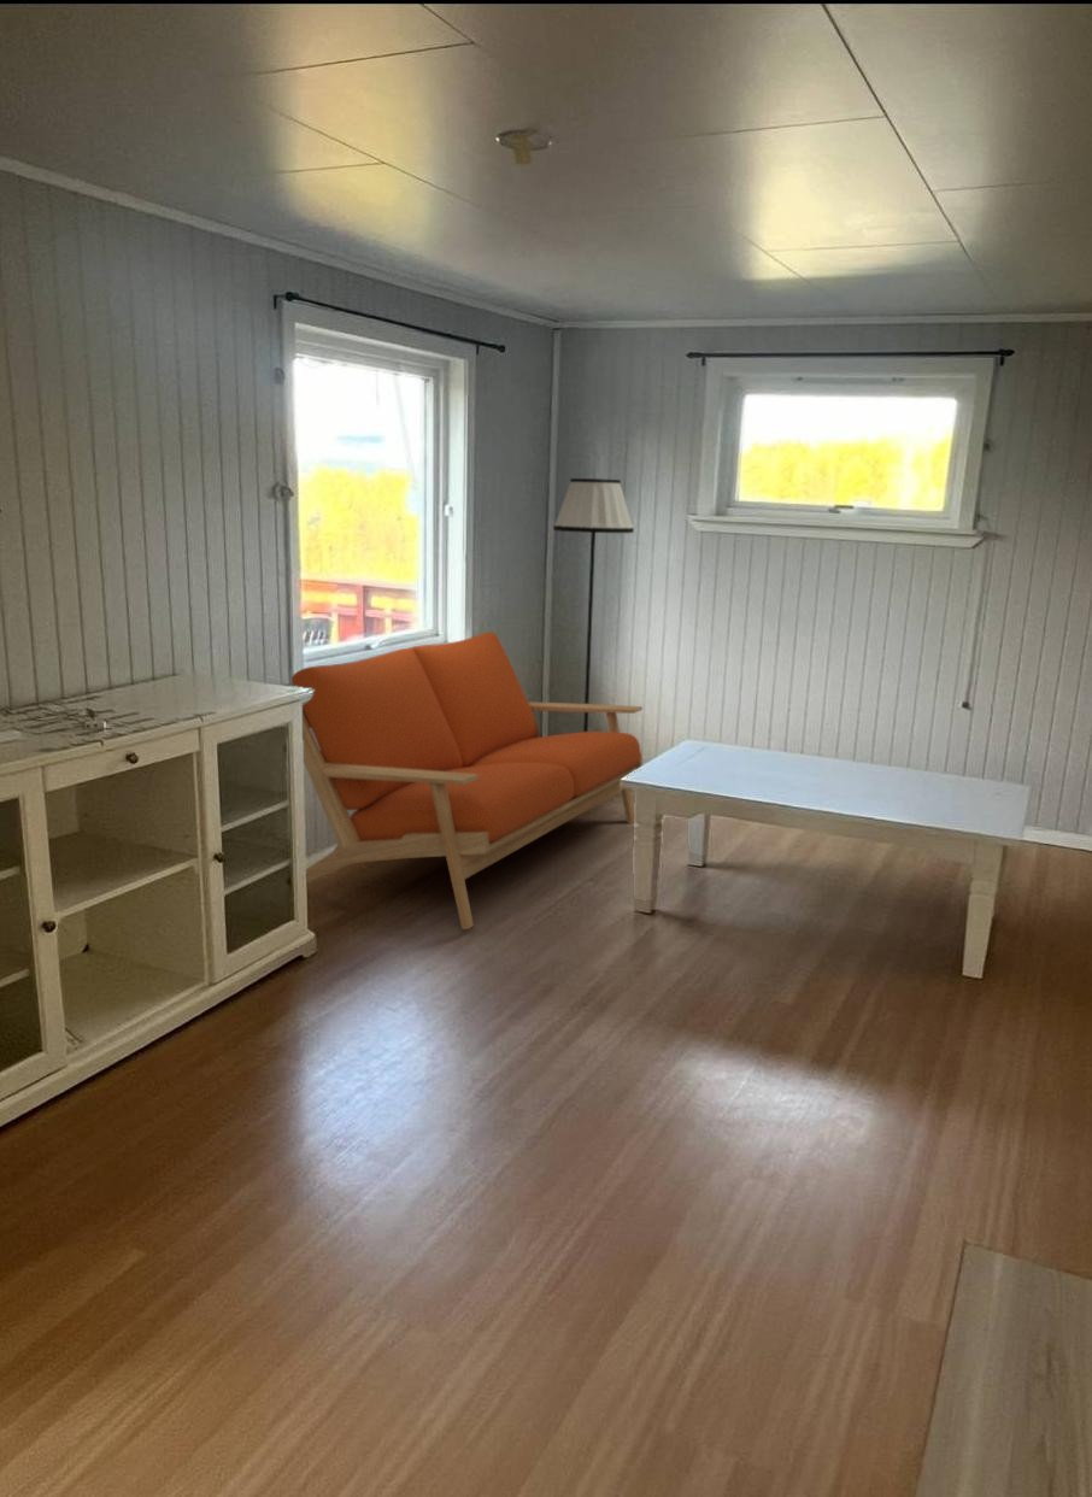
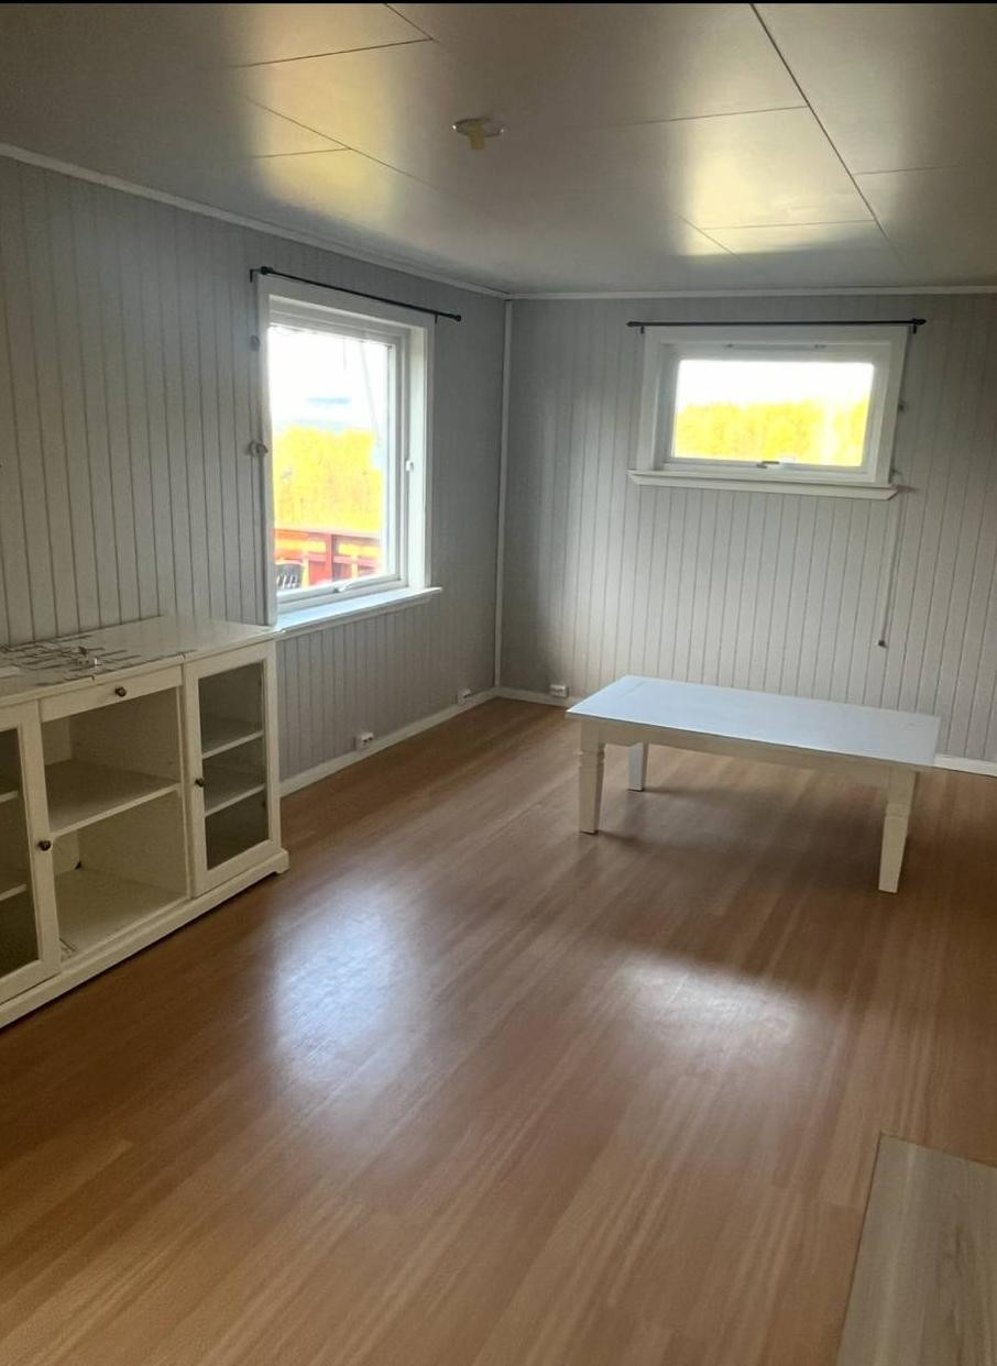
- sofa [290,630,644,931]
- floor lamp [552,477,635,732]
